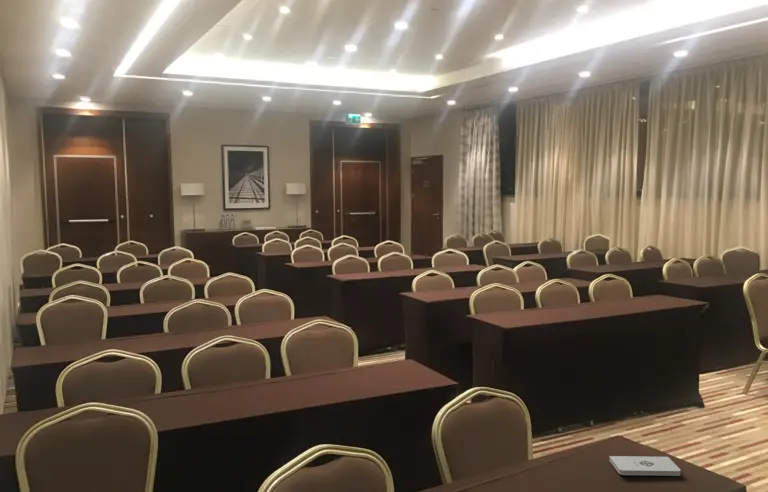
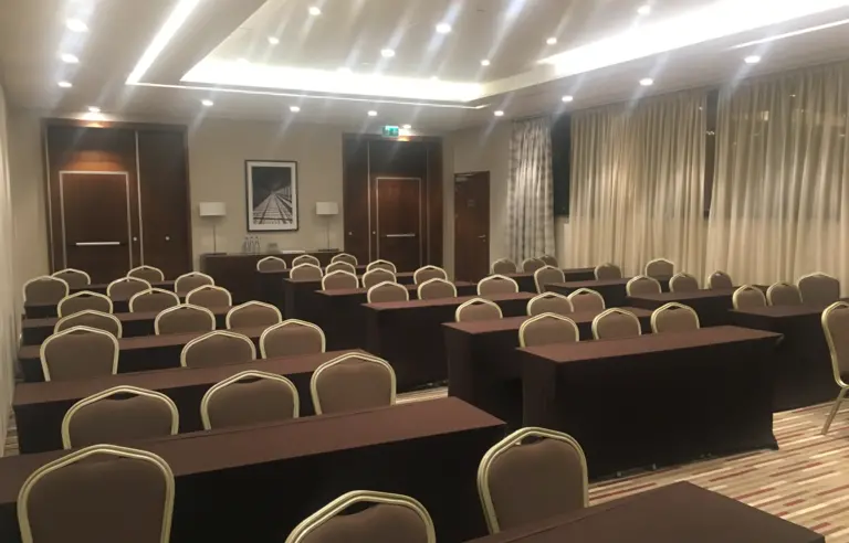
- notepad [608,455,682,477]
